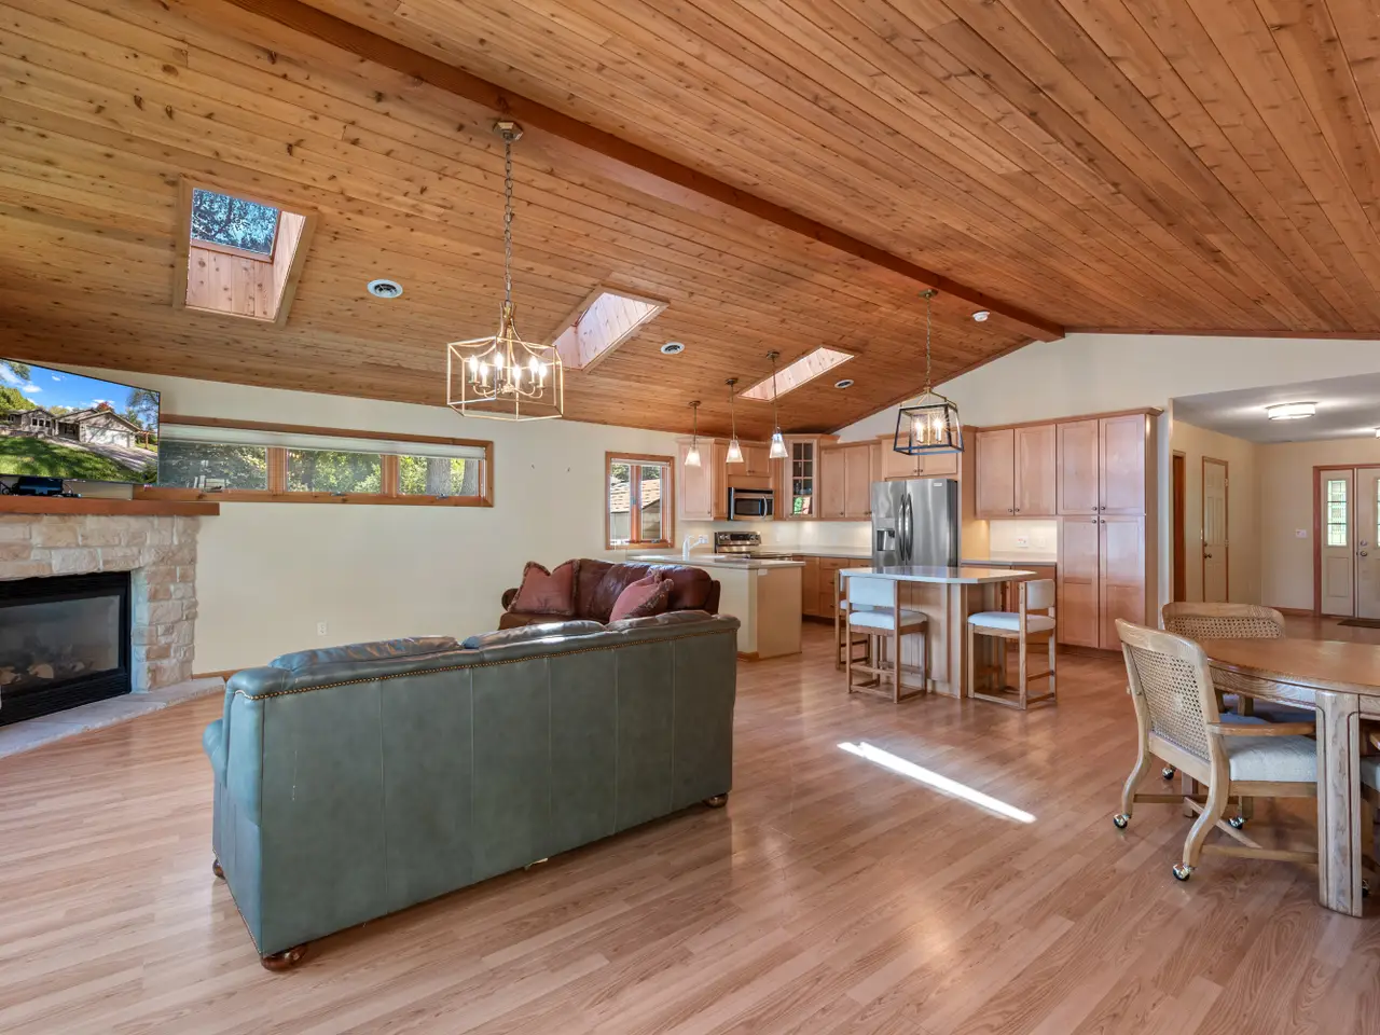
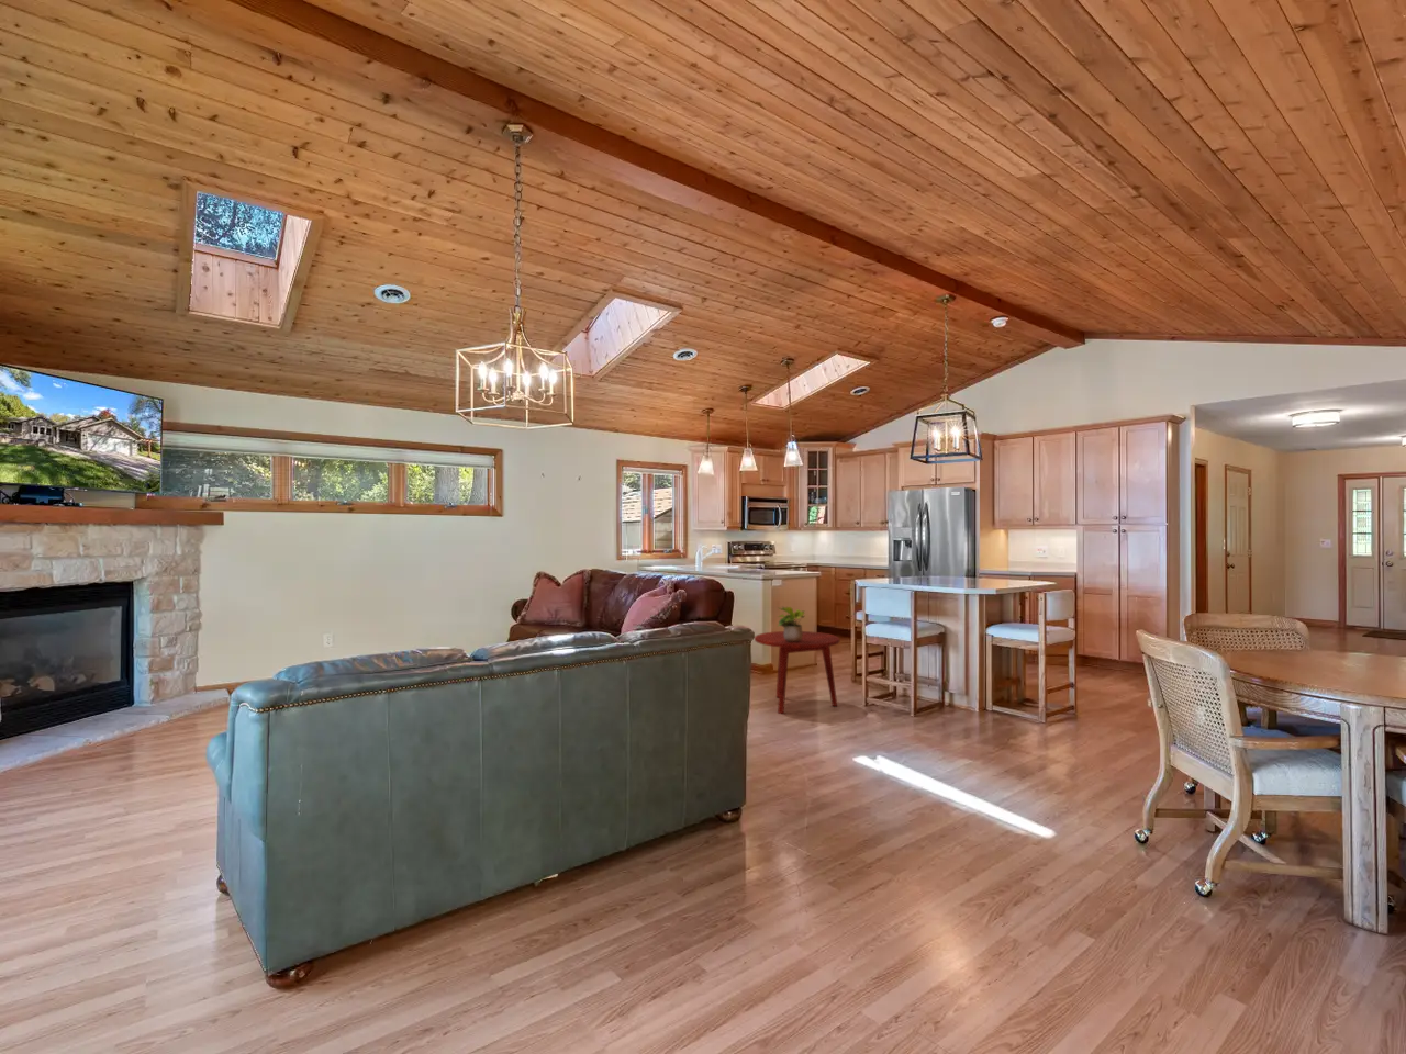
+ side table [754,630,840,715]
+ potted plant [776,604,806,642]
